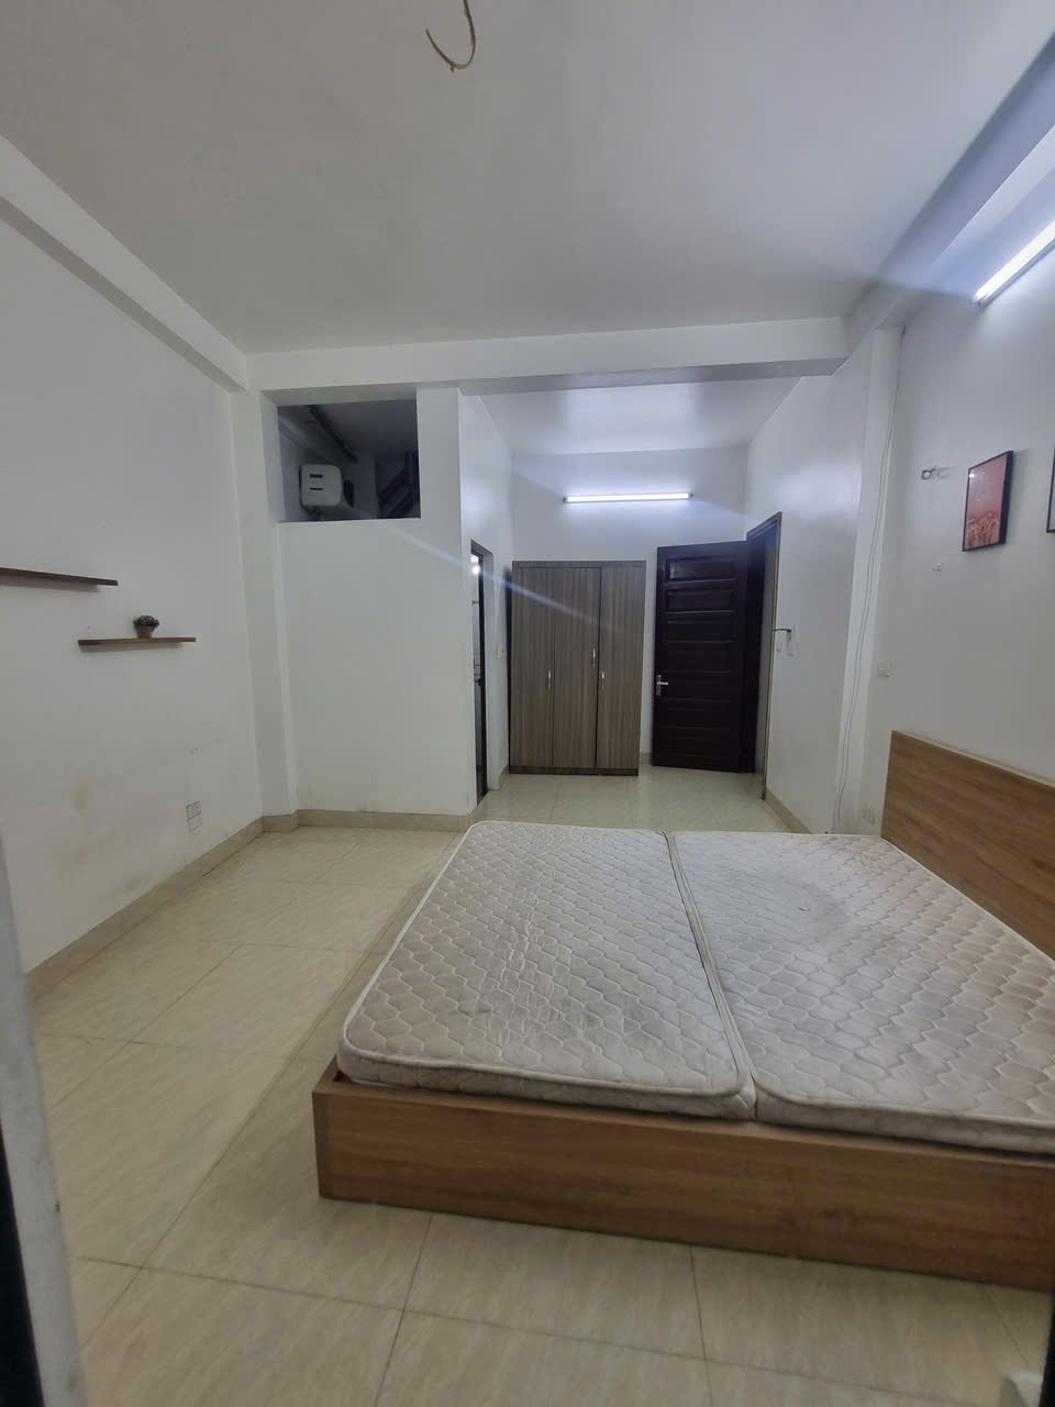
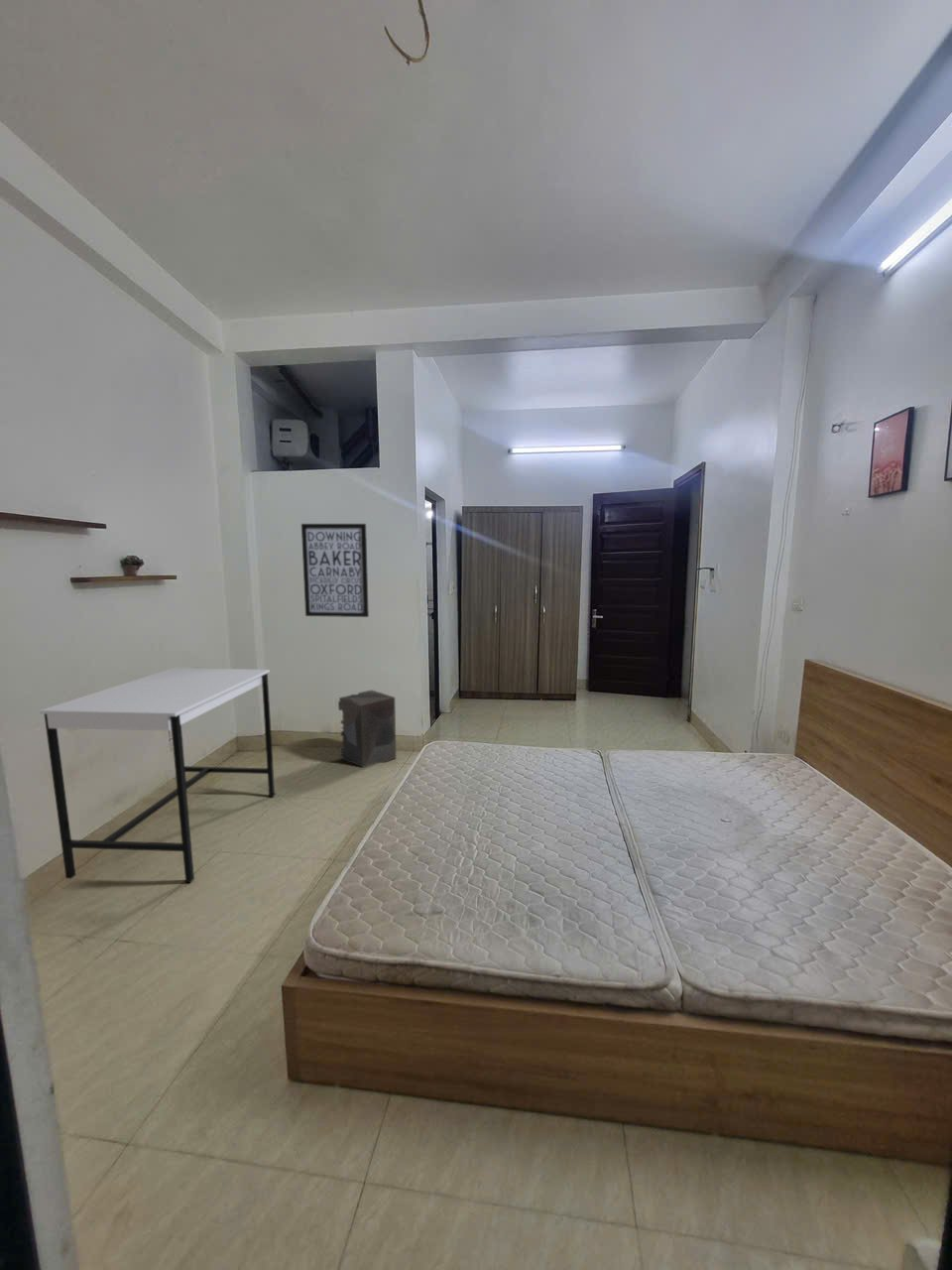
+ desk [38,667,276,883]
+ wall art [300,523,370,618]
+ storage bin [337,689,397,769]
